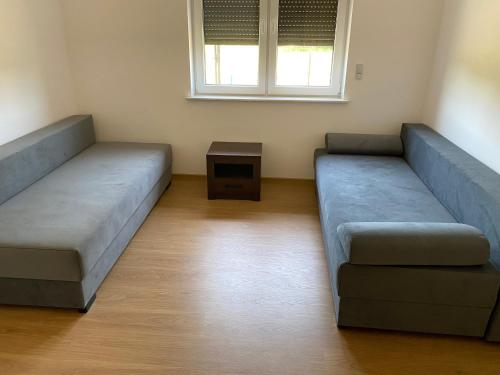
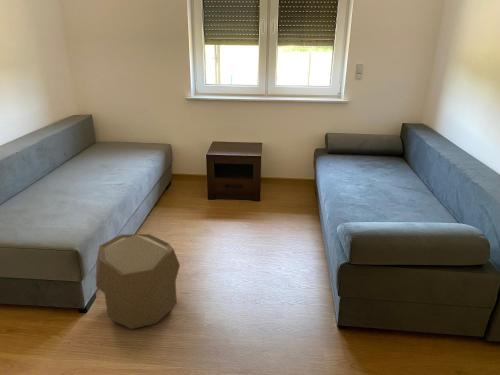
+ pouf [95,233,181,330]
